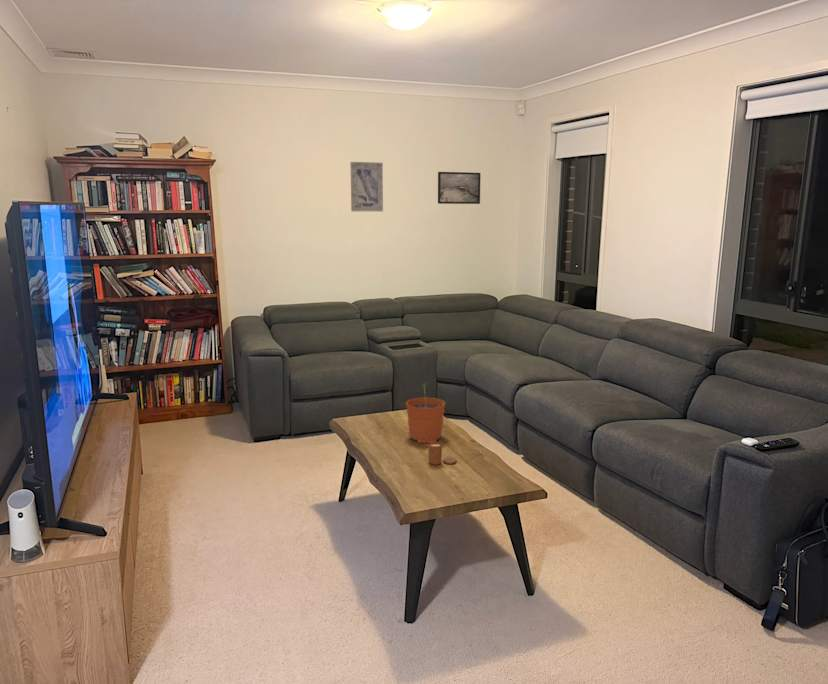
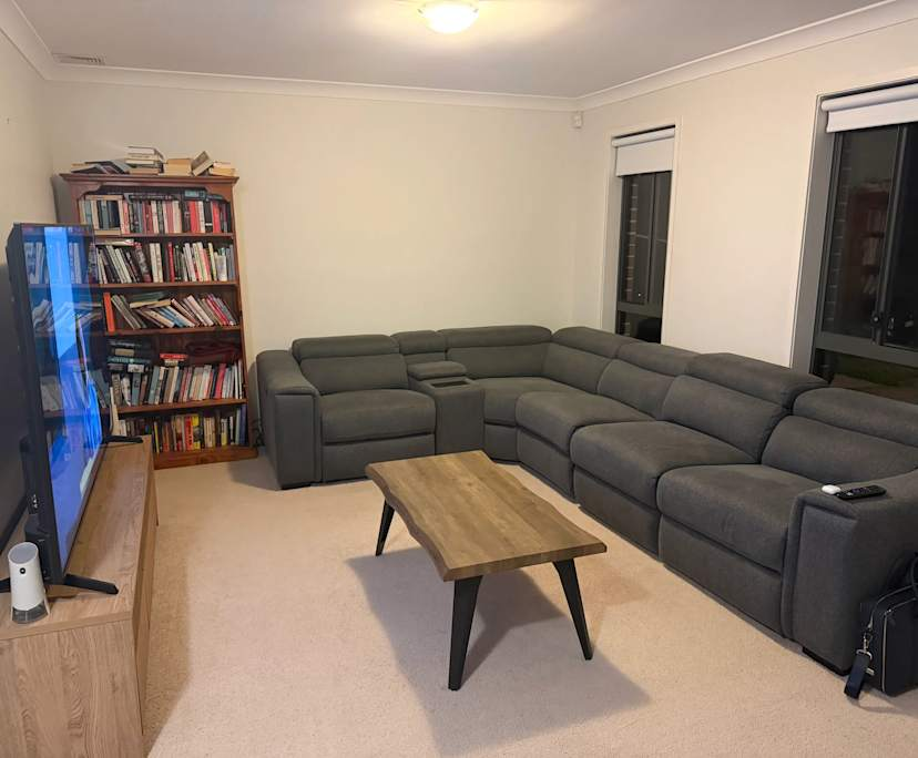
- candle [427,441,458,466]
- plant pot [405,382,446,444]
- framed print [437,171,481,205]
- wall art [349,161,384,212]
